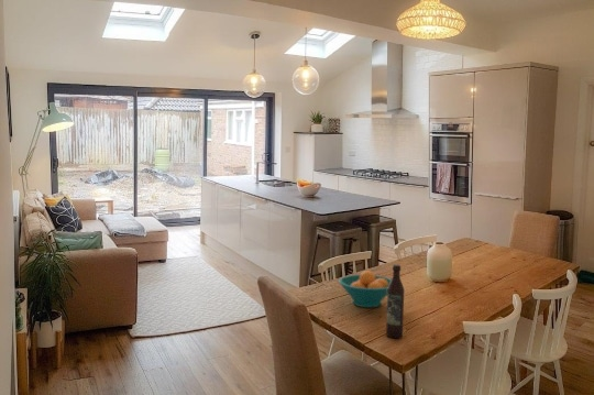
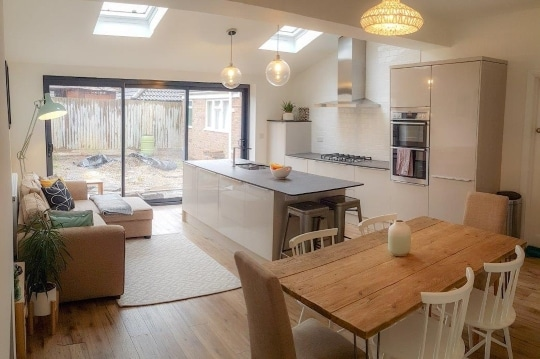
- wine bottle [385,263,405,339]
- fruit bowl [338,270,392,308]
